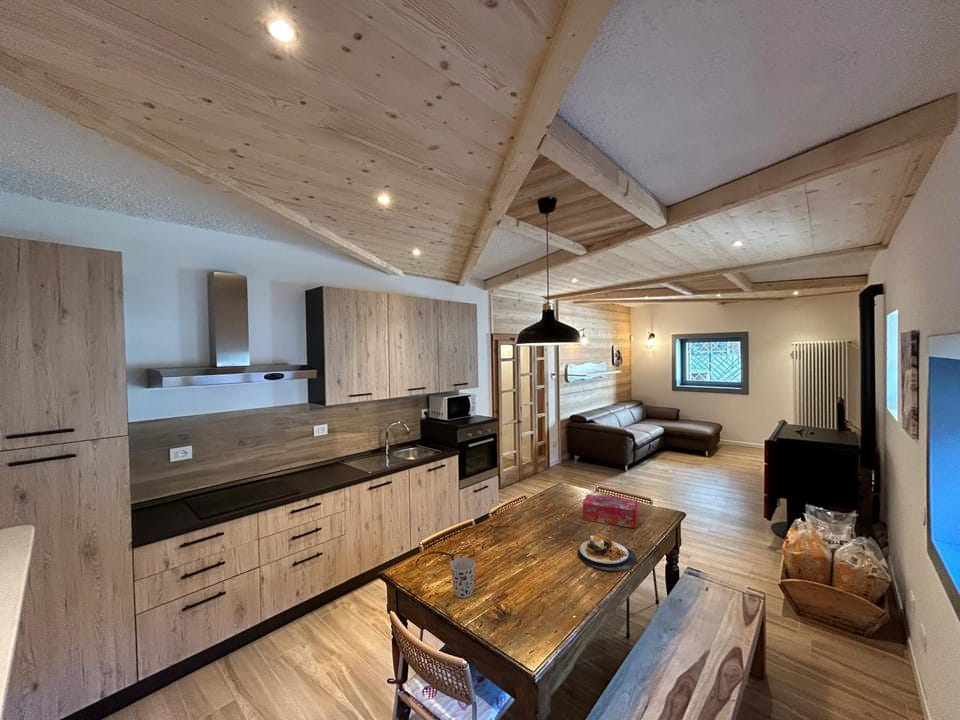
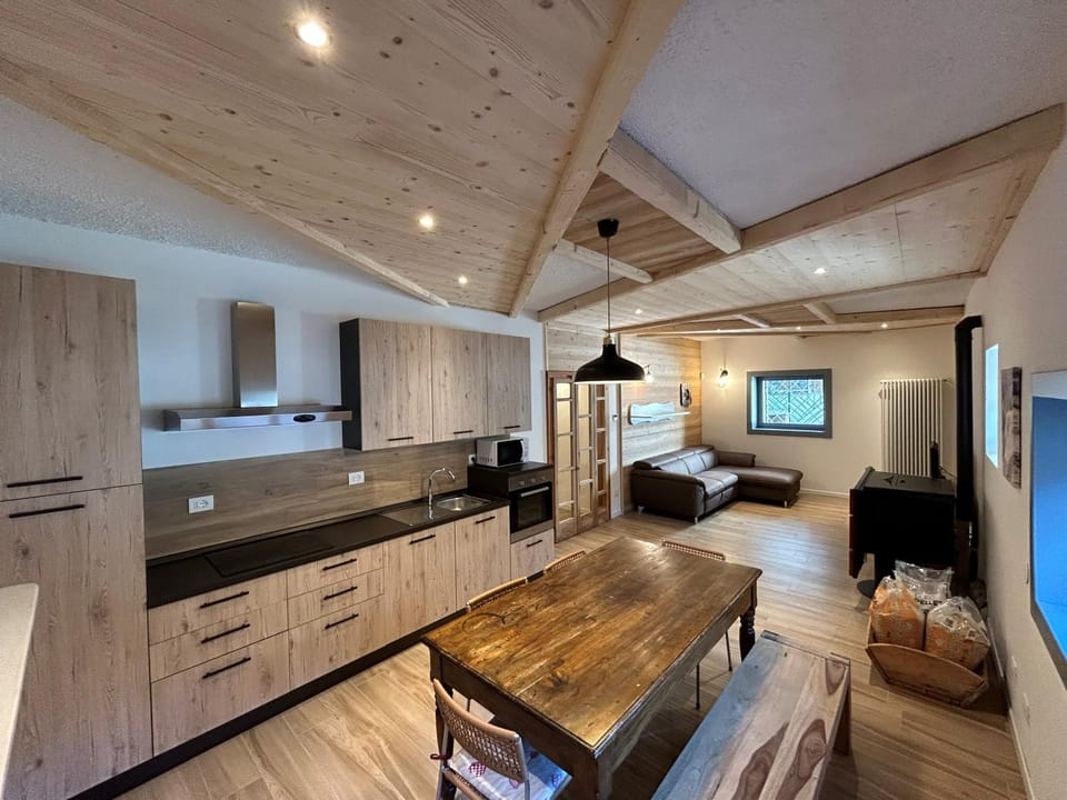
- plate [576,533,638,572]
- tissue box [582,493,639,529]
- cup [449,556,477,599]
